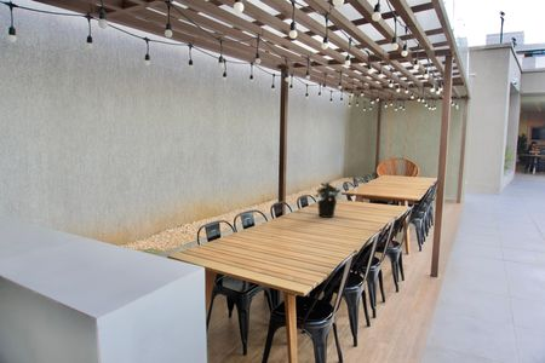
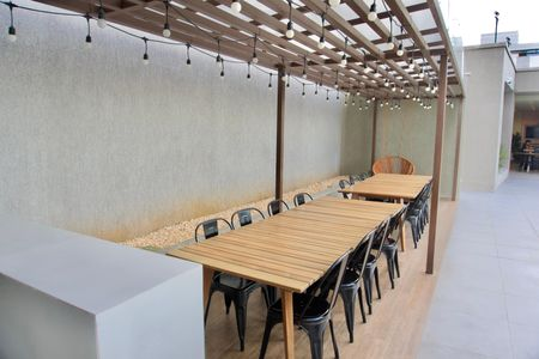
- potted plant [314,180,342,219]
